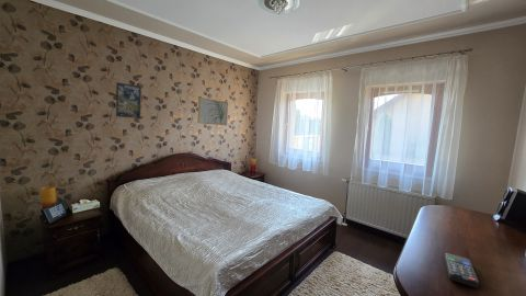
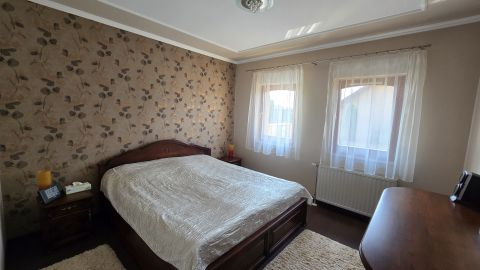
- wall art [196,96,229,126]
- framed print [115,81,142,119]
- remote control [444,252,480,289]
